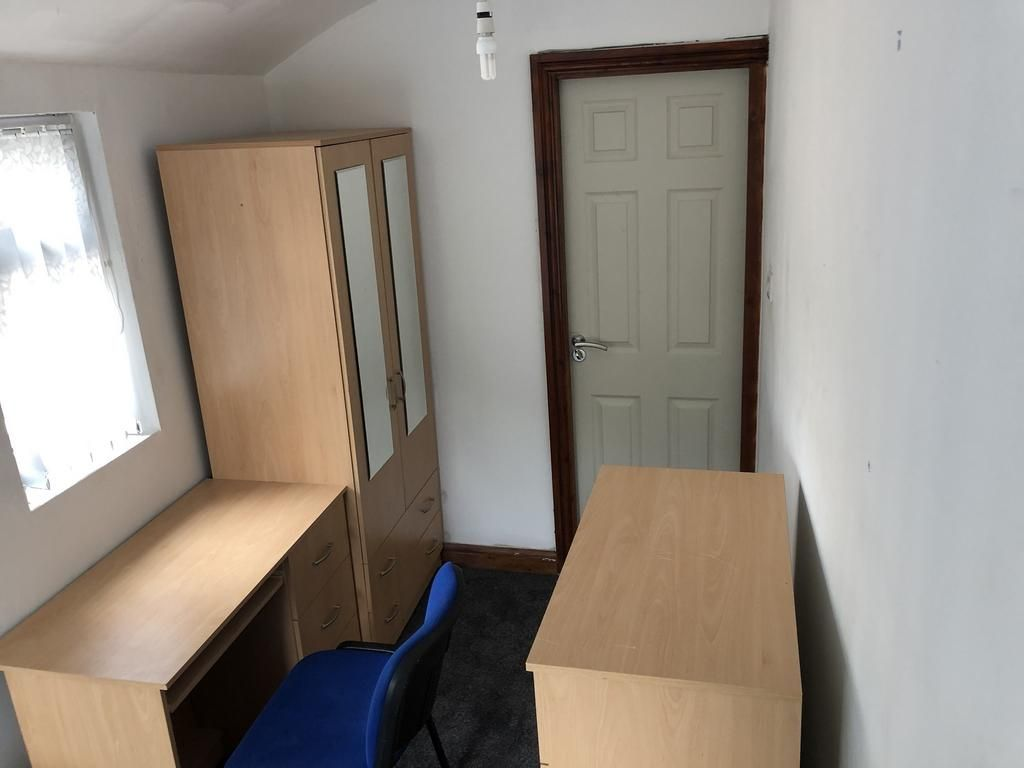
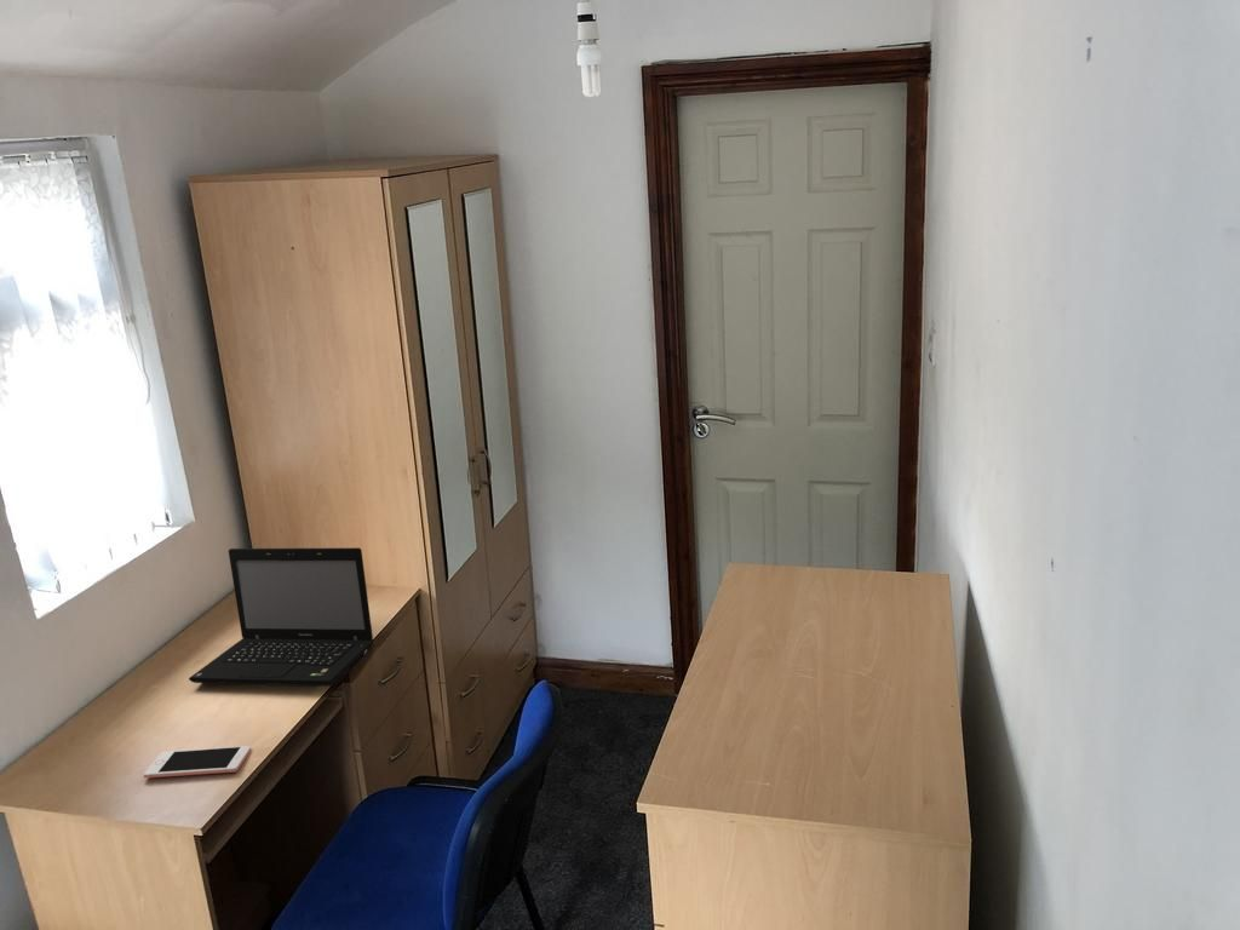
+ laptop [188,546,375,688]
+ cell phone [143,745,252,780]
